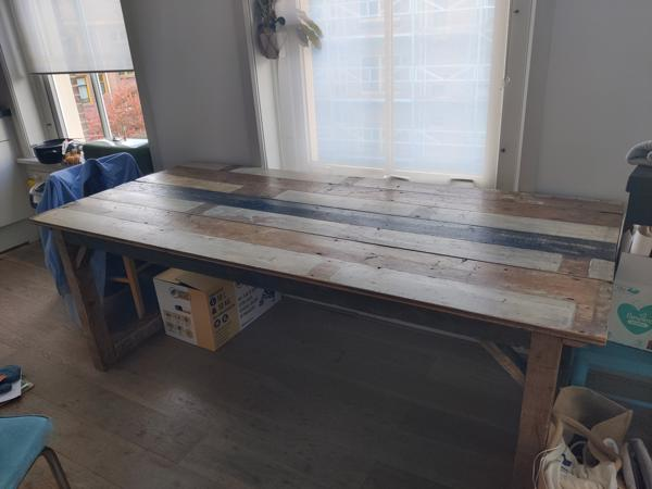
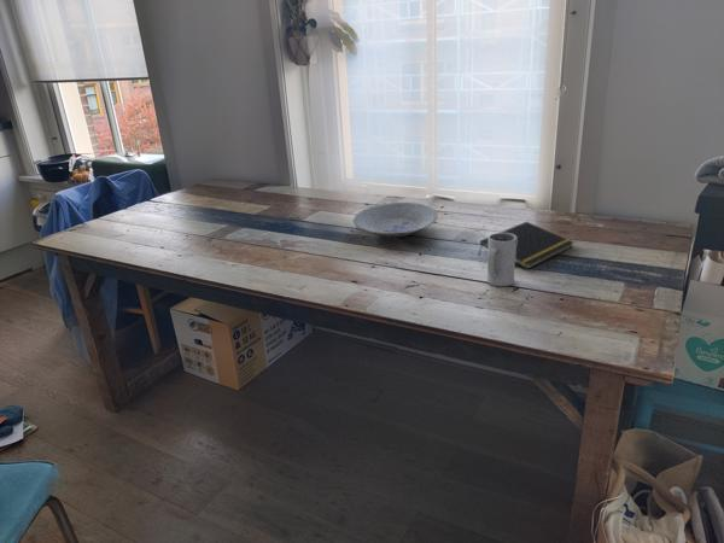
+ mug [486,232,516,287]
+ bowl [352,202,438,238]
+ notepad [478,221,574,270]
